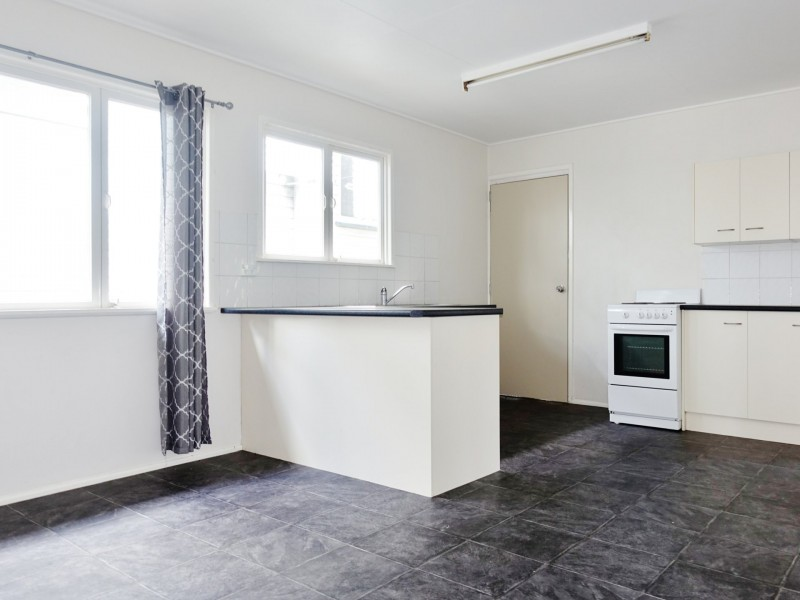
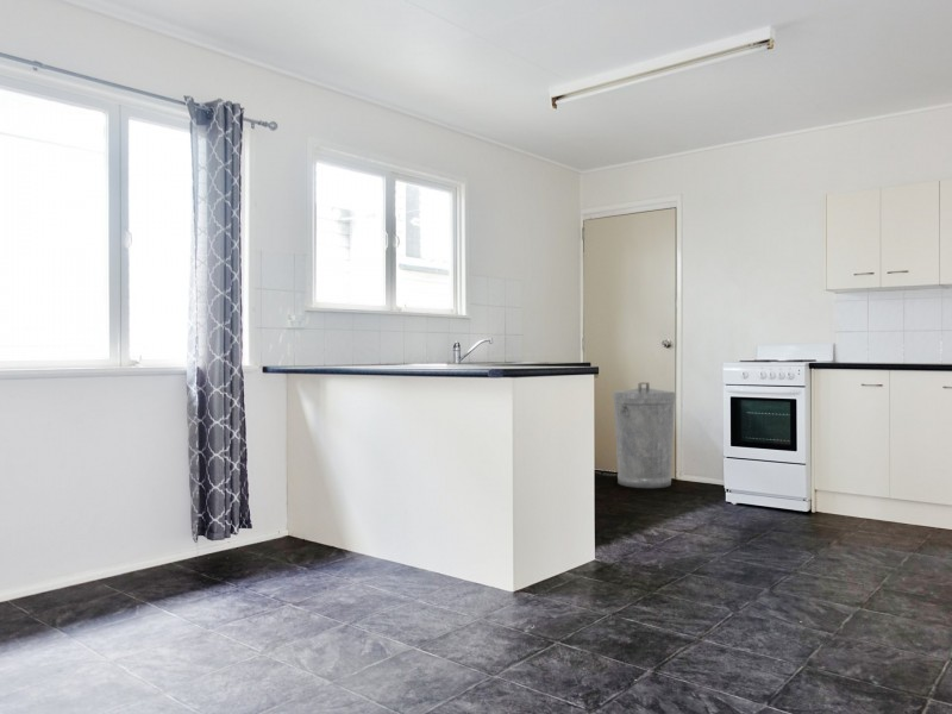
+ trash can [610,381,677,489]
